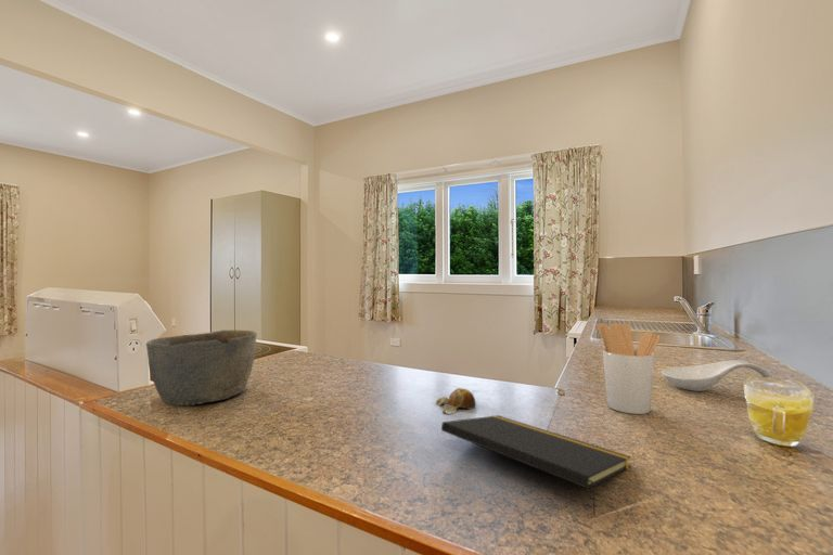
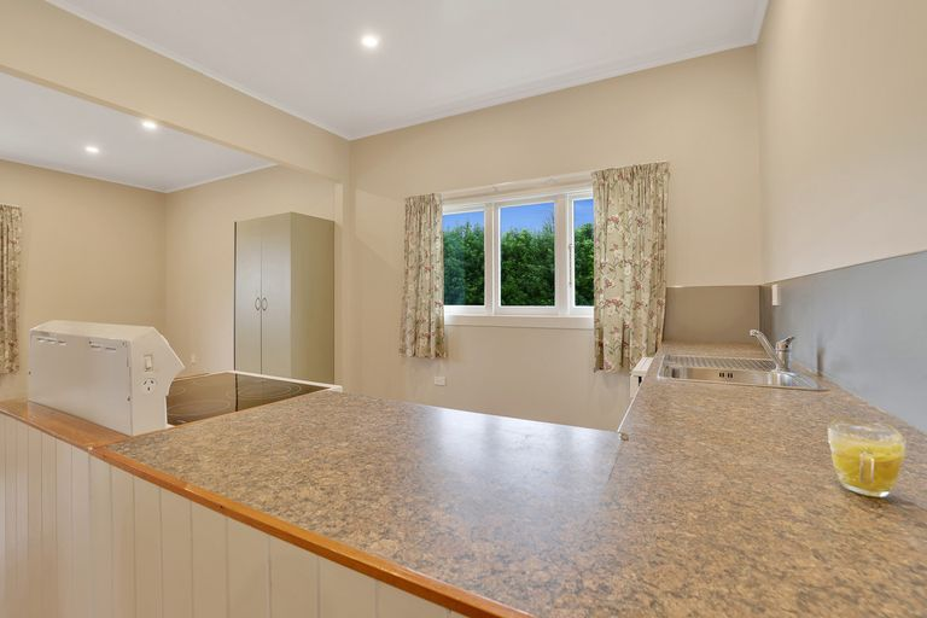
- spoon rest [661,359,776,392]
- bowl [145,330,258,406]
- notepad [440,414,632,519]
- utensil holder [595,322,662,415]
- fruit [435,387,477,415]
